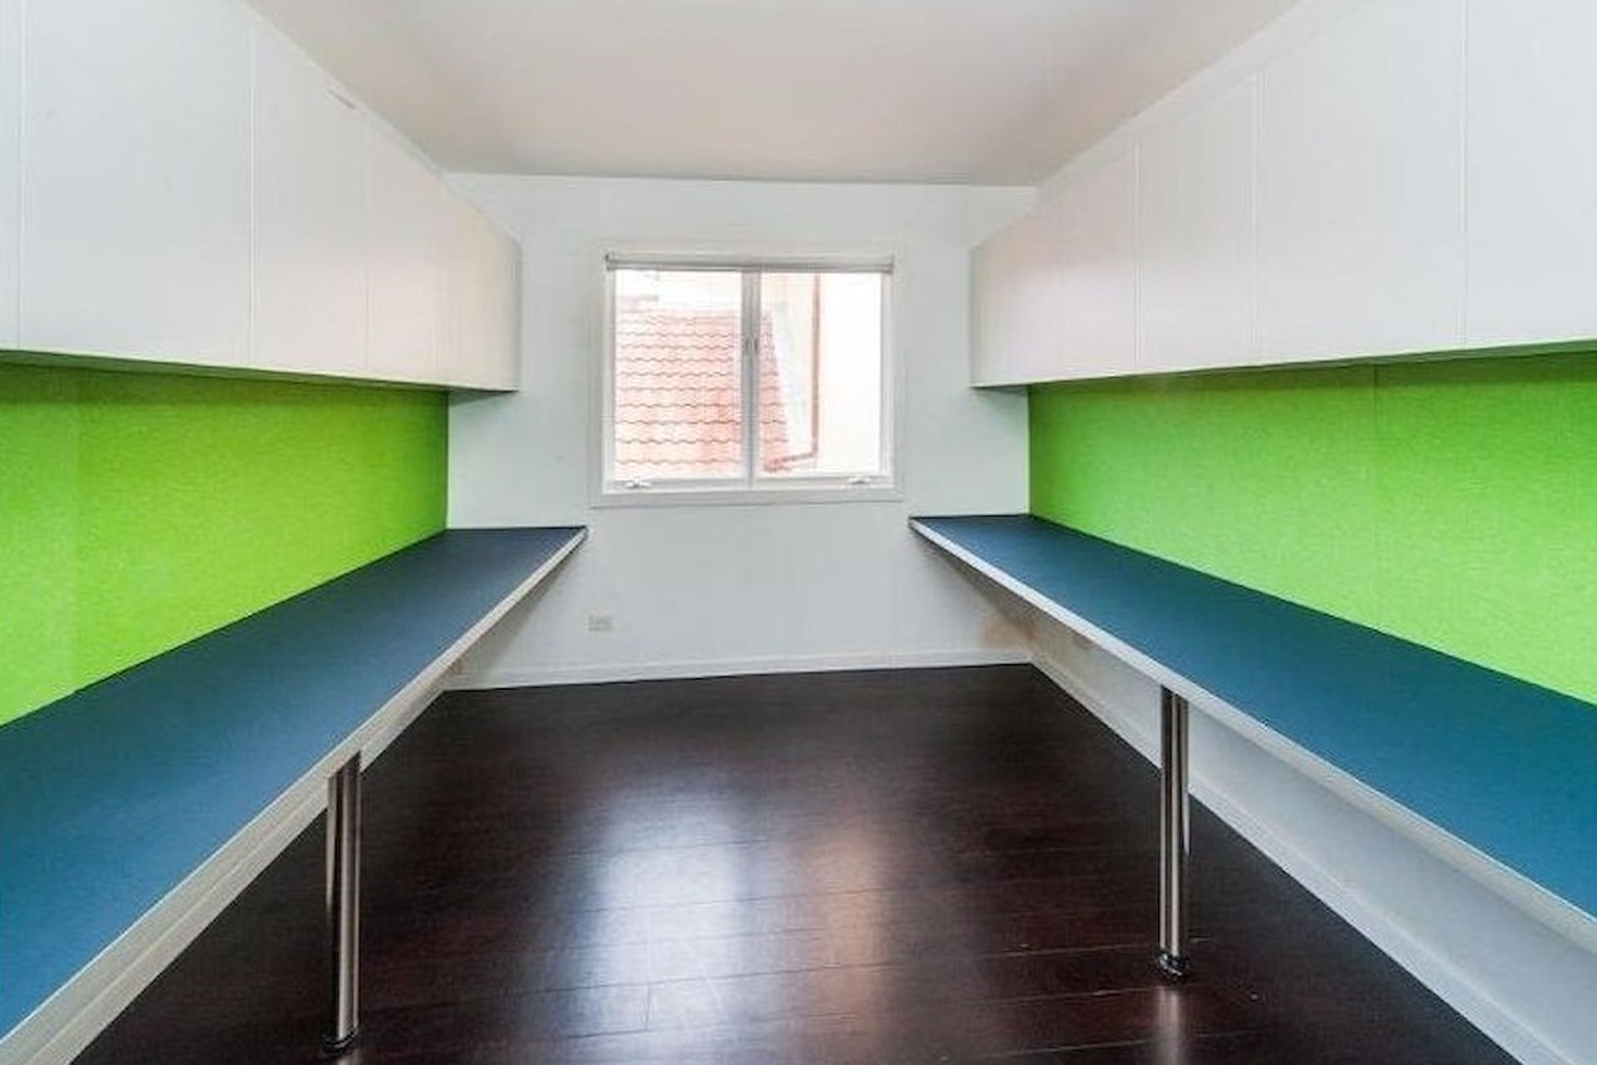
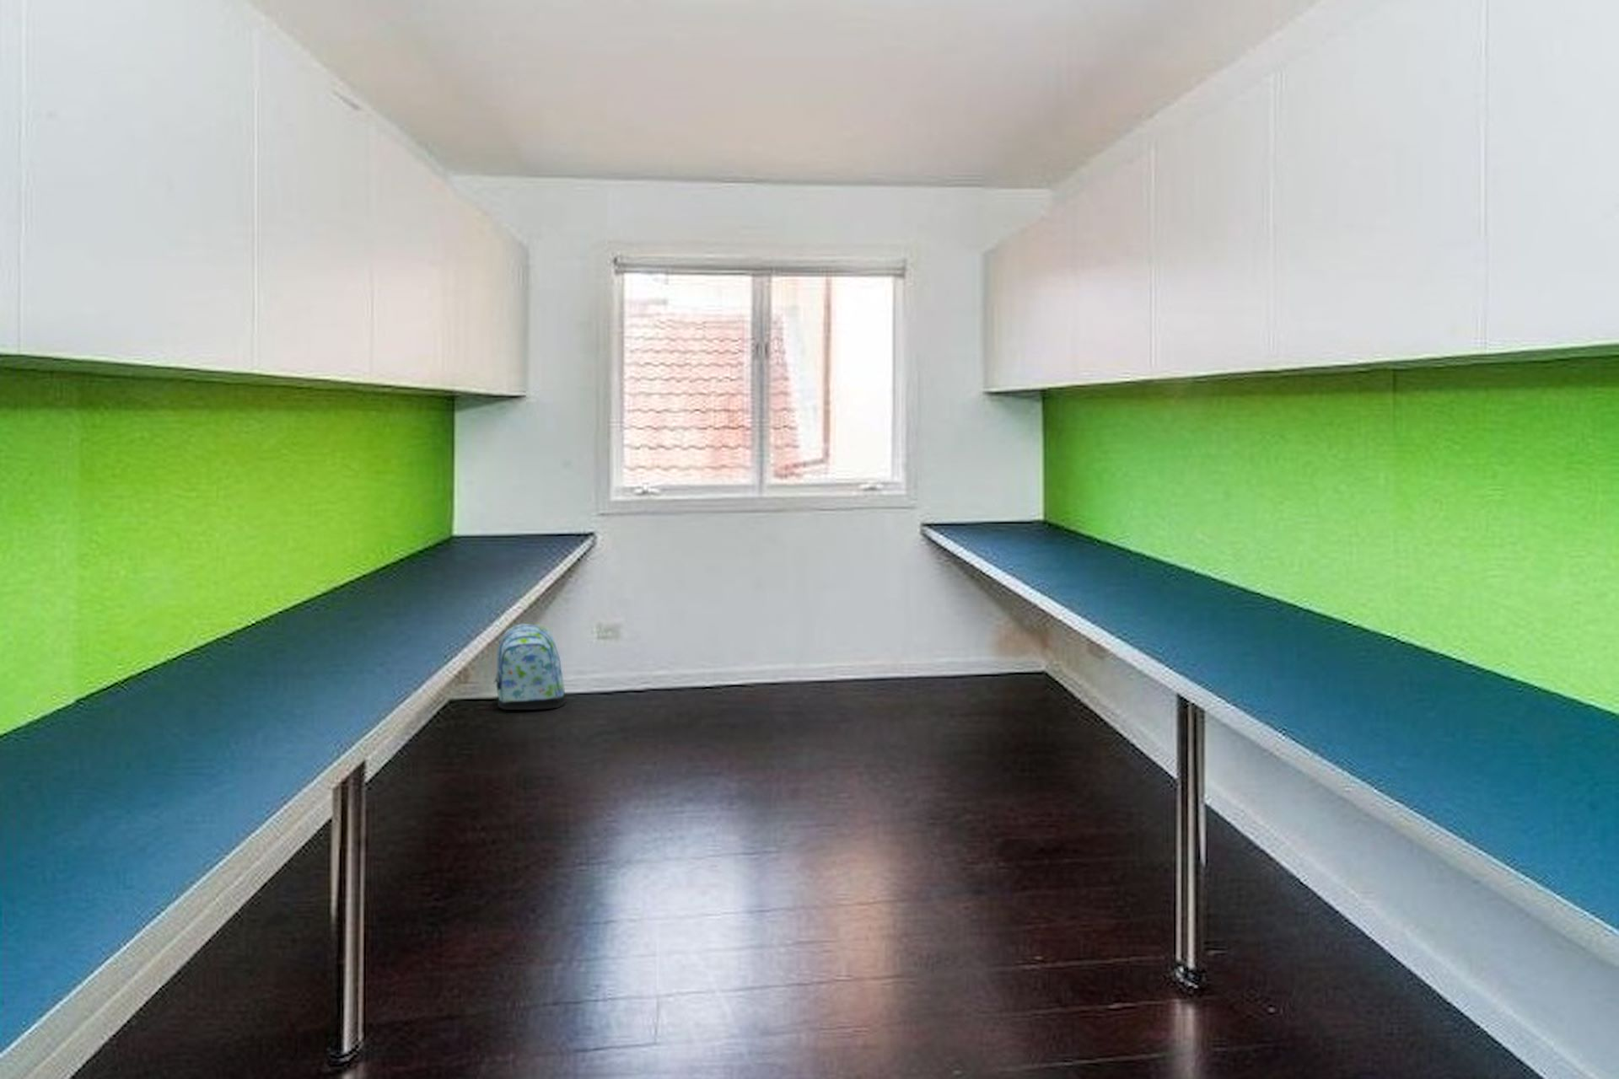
+ backpack [493,623,567,711]
